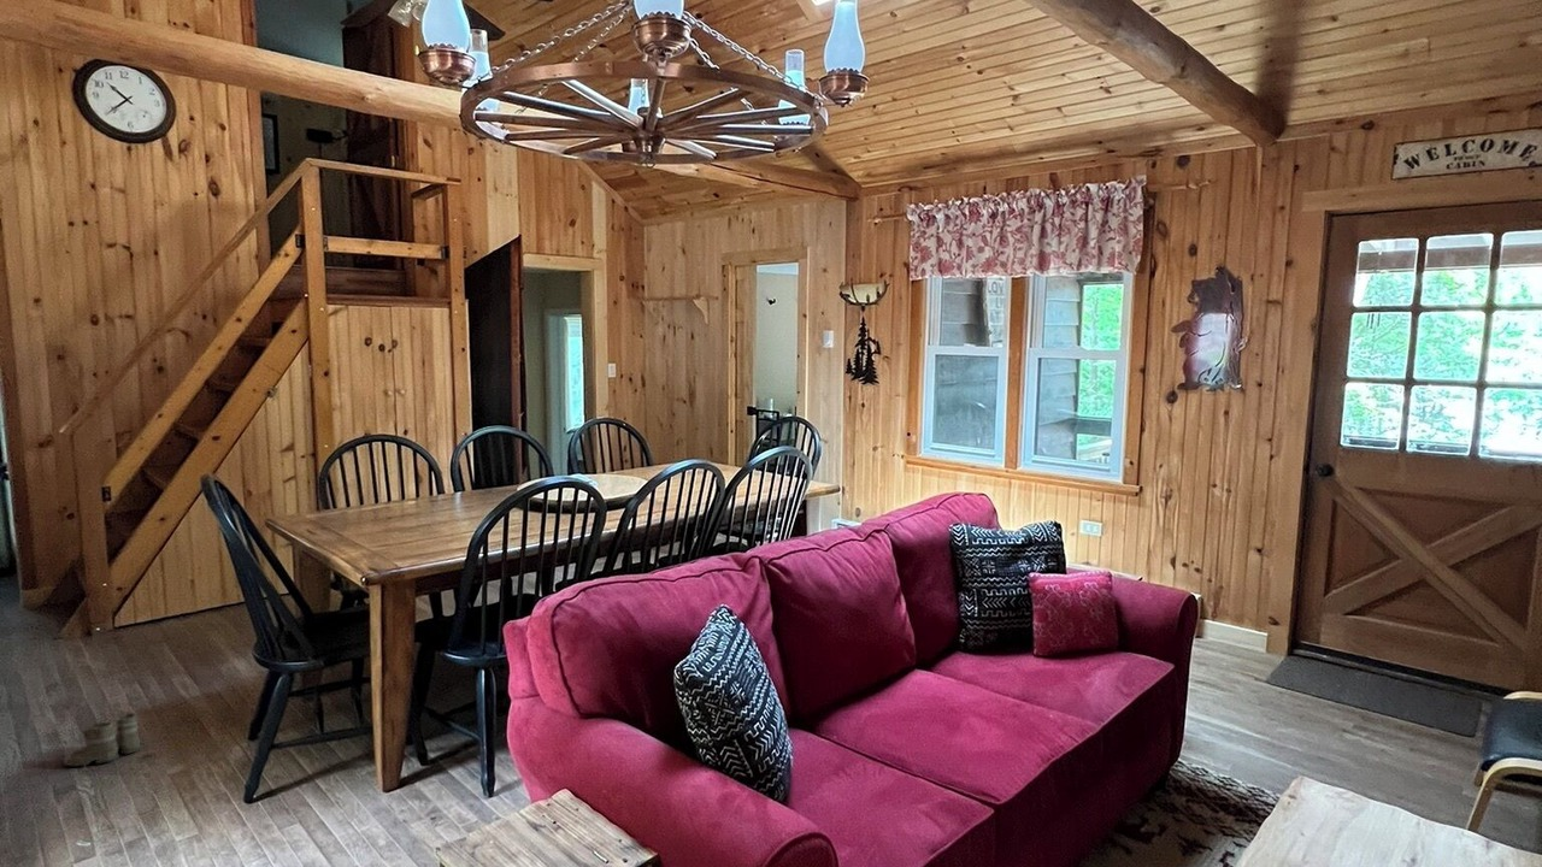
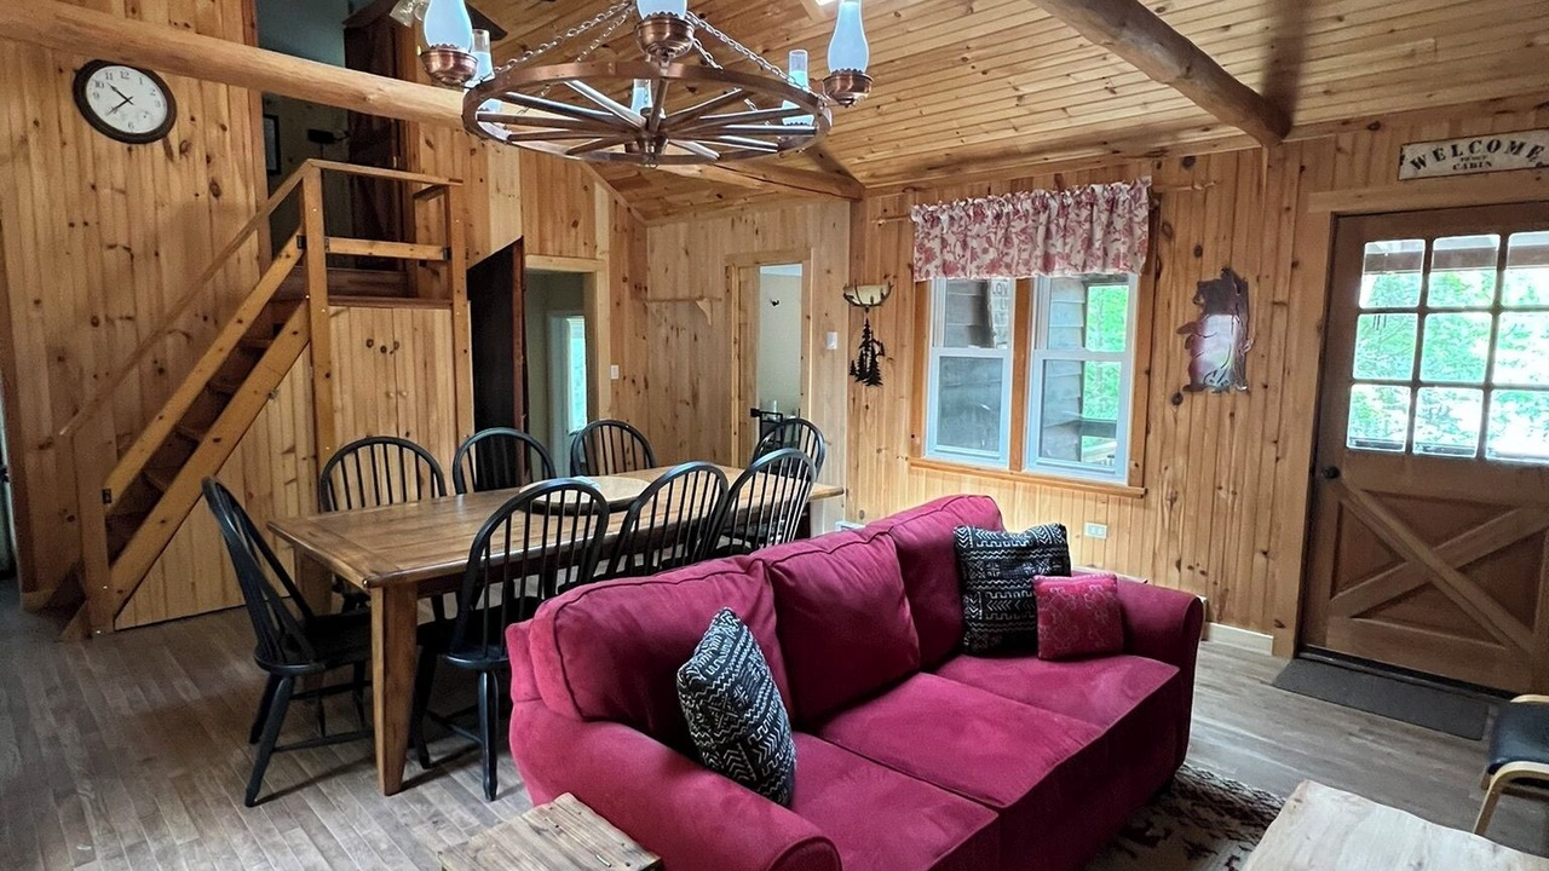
- boots [63,710,154,773]
